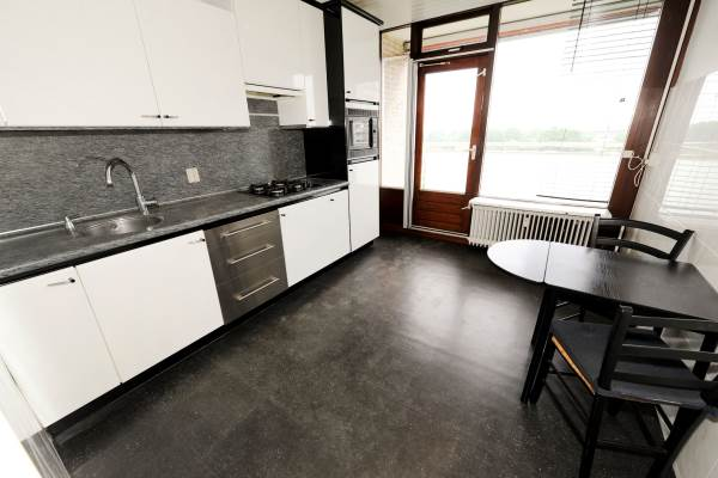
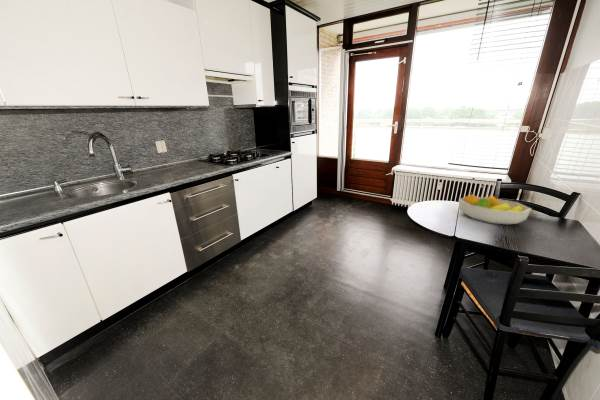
+ fruit bowl [458,193,533,225]
